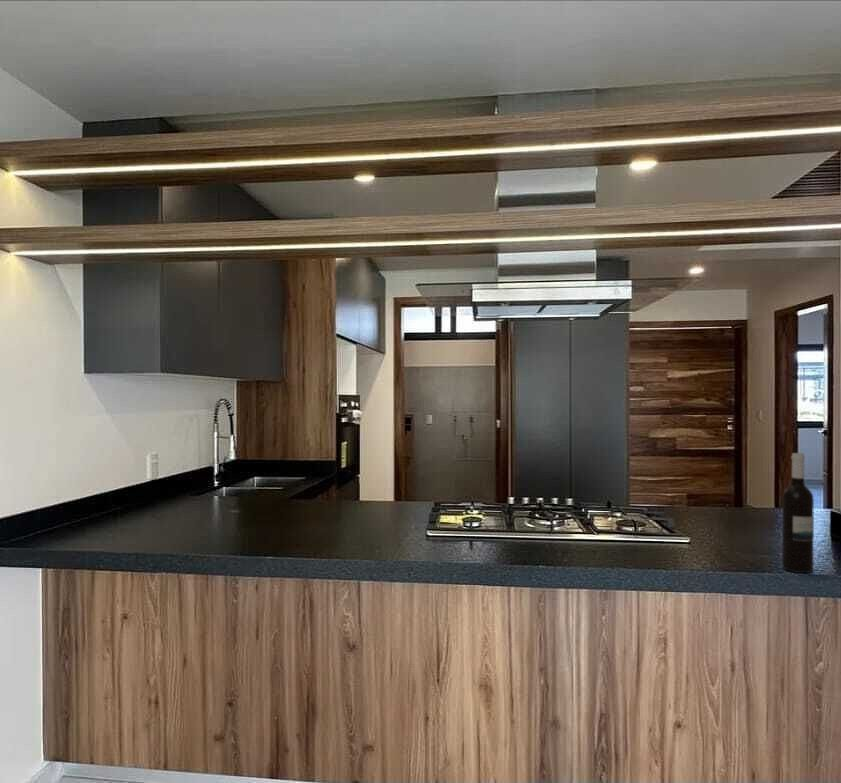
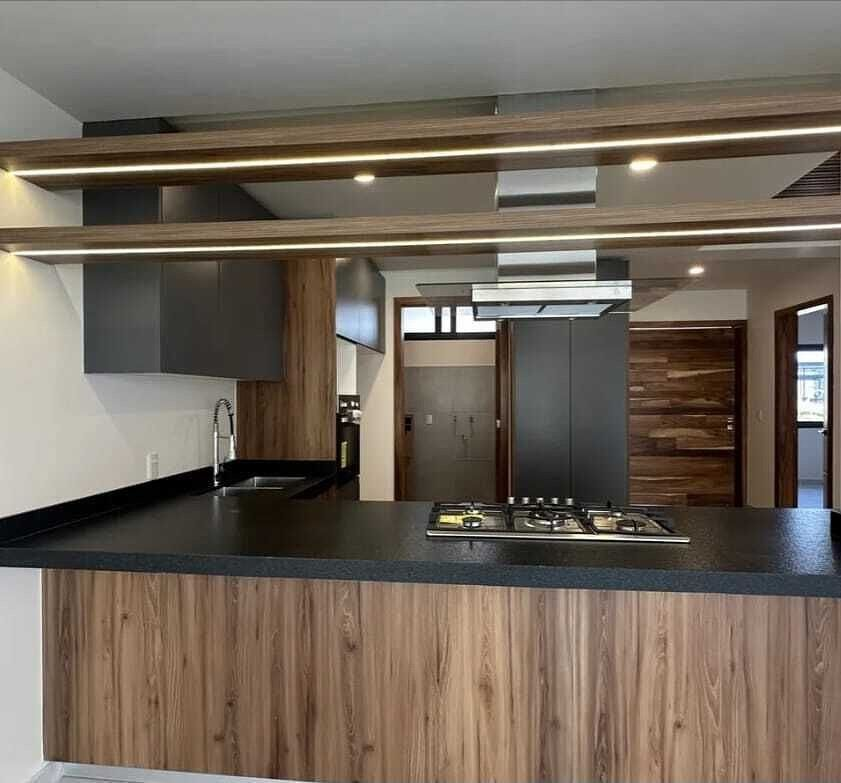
- wine bottle [781,452,815,574]
